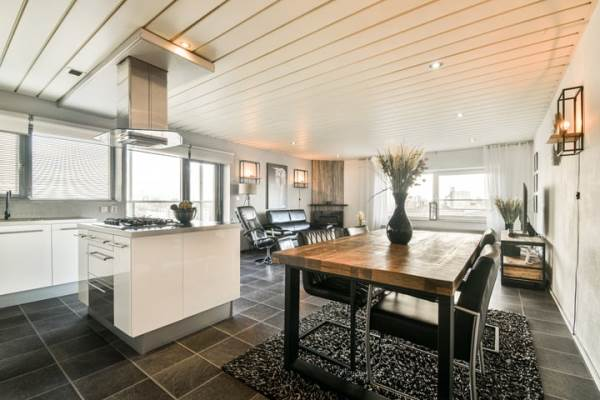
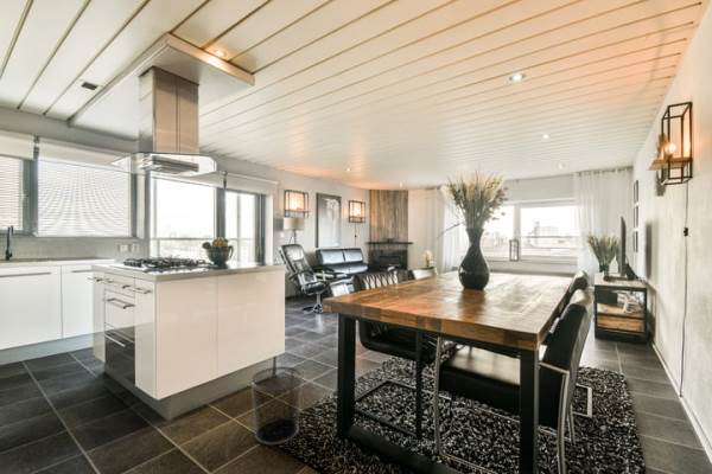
+ waste bin [249,365,304,446]
